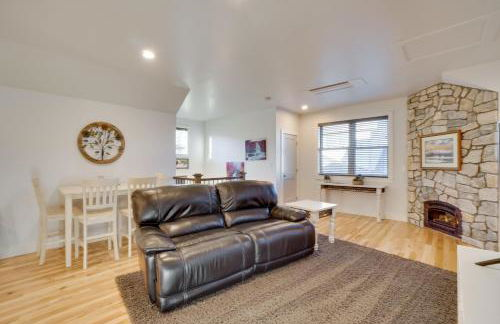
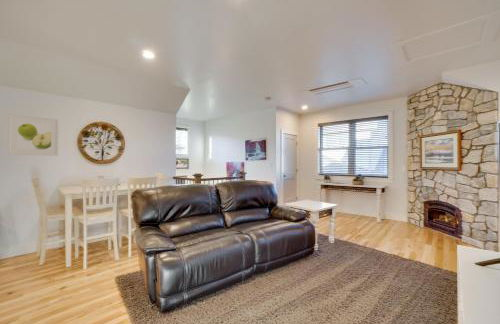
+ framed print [7,113,60,157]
